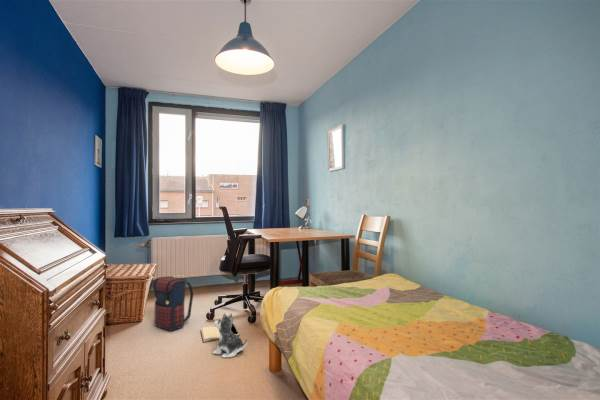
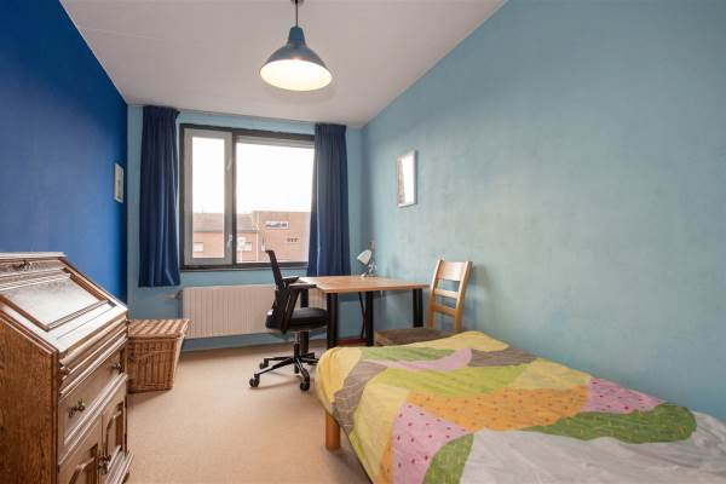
- satchel [152,275,194,332]
- book [199,323,240,344]
- plush toy [211,312,248,359]
